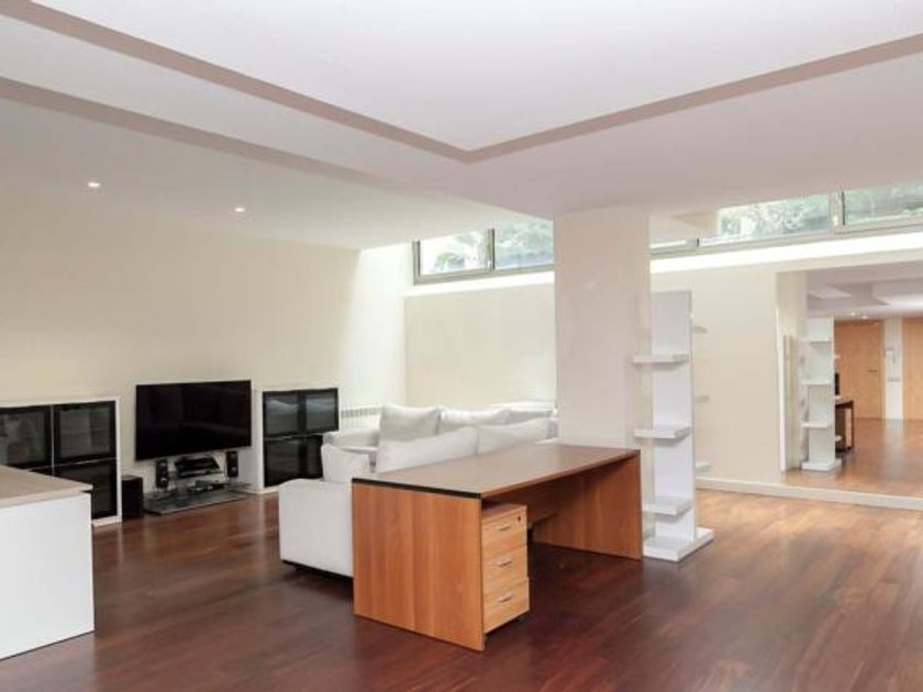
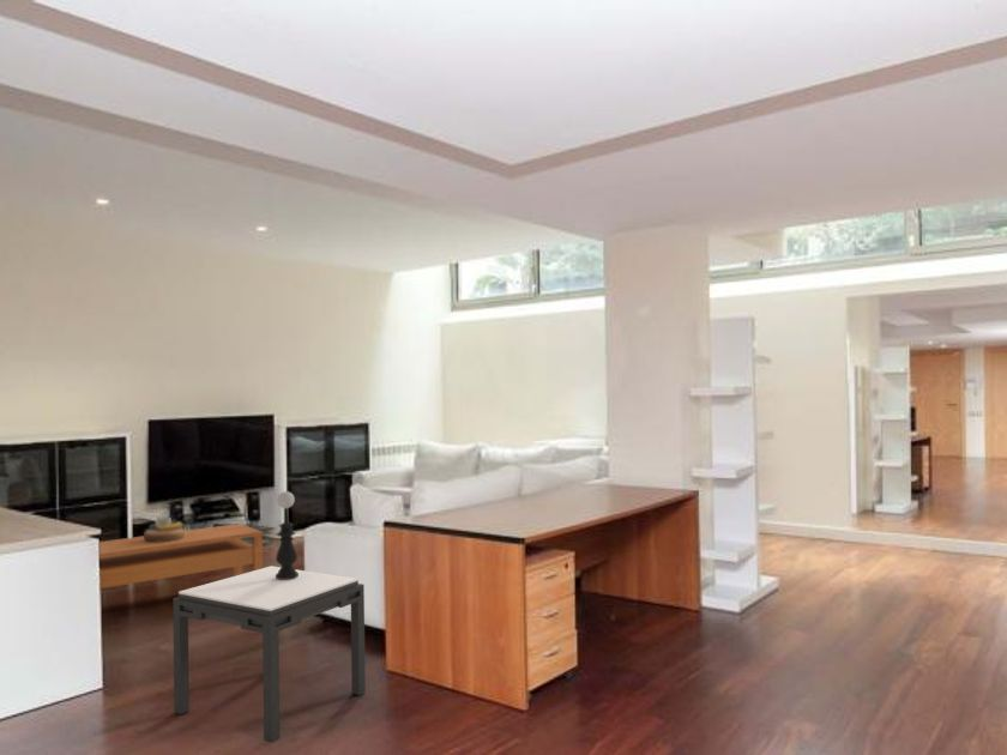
+ decorative bowl [143,515,186,542]
+ side table [171,564,367,743]
+ coffee table [98,523,264,590]
+ table lamp [275,490,299,580]
